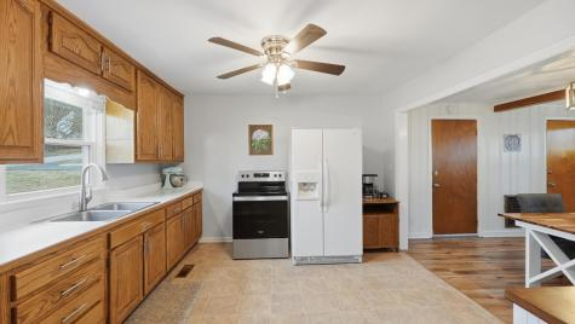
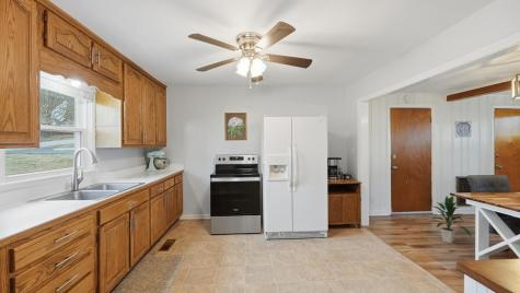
+ indoor plant [429,195,473,244]
